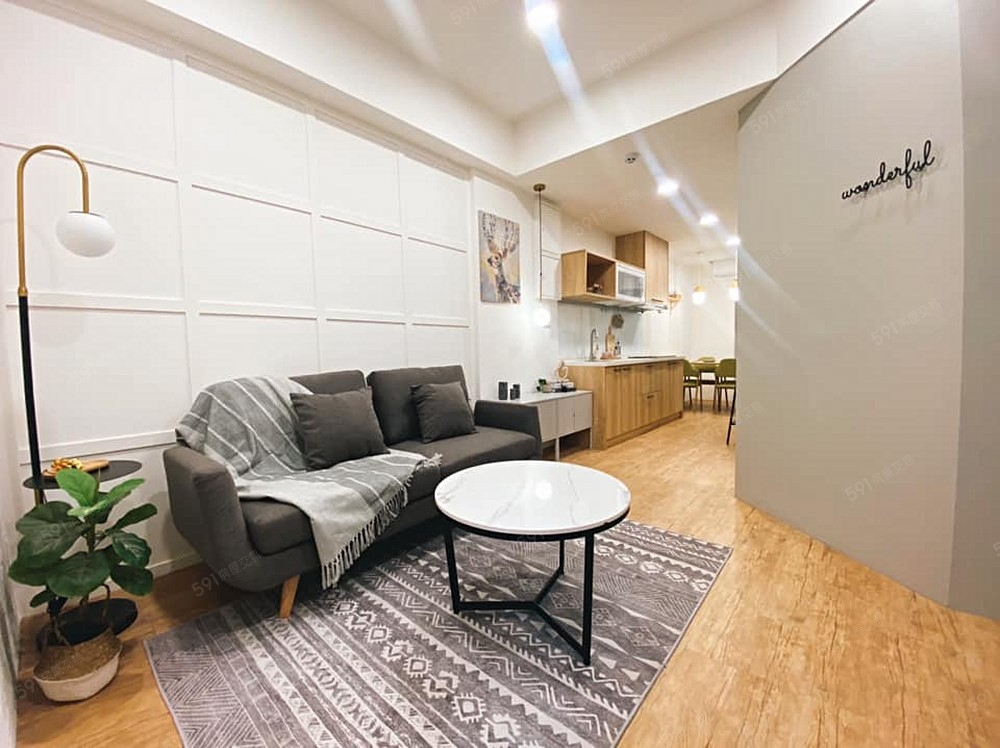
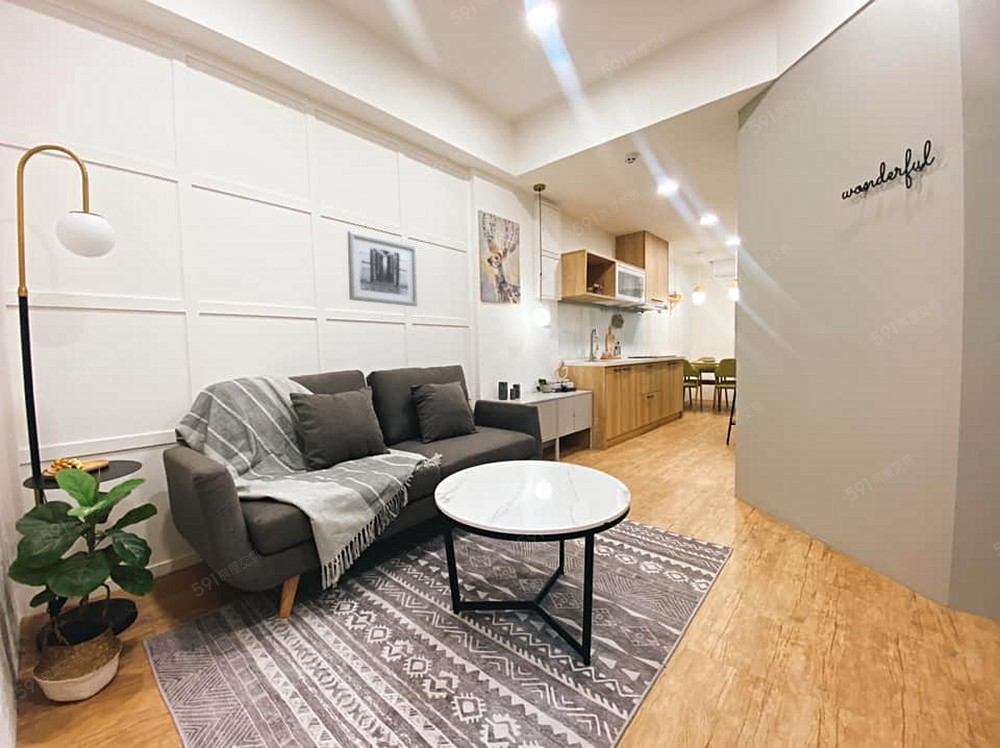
+ wall art [347,230,419,307]
